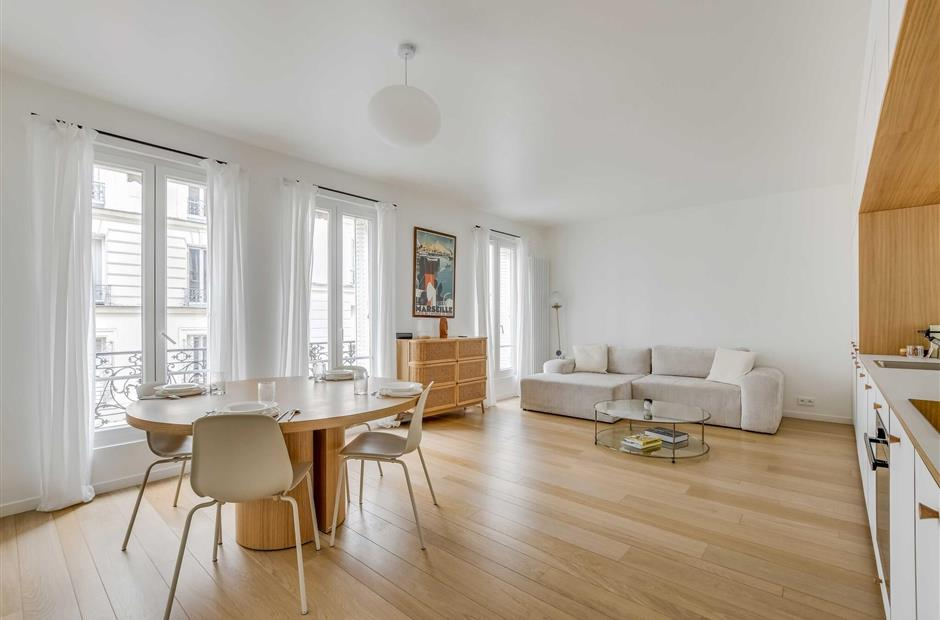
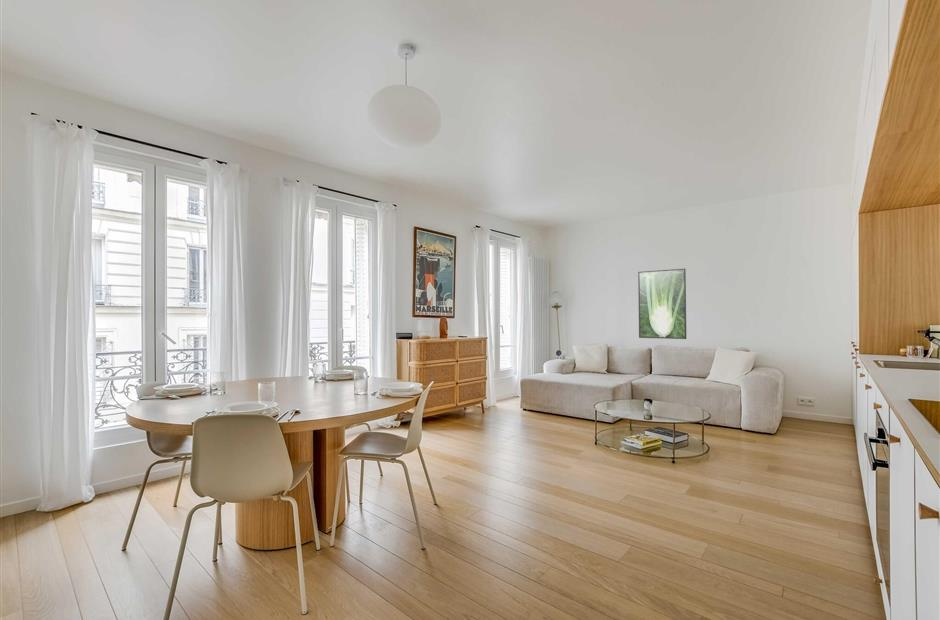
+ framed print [637,268,687,340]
